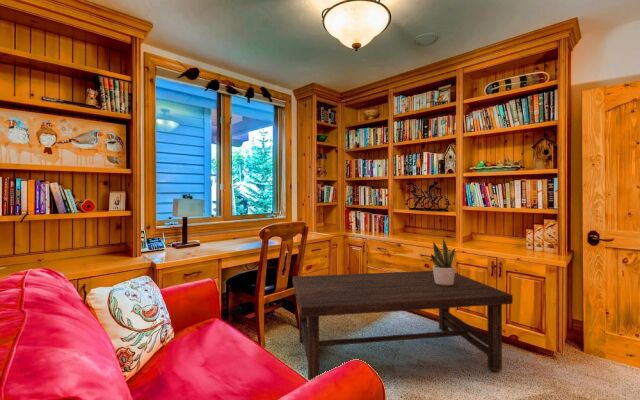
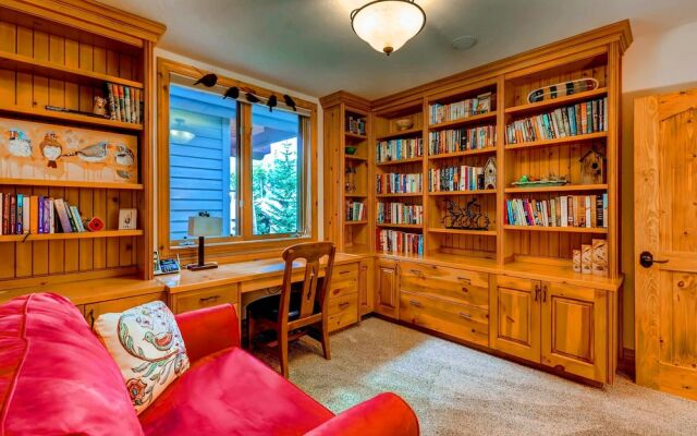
- coffee table [292,270,514,381]
- potted plant [430,237,456,286]
